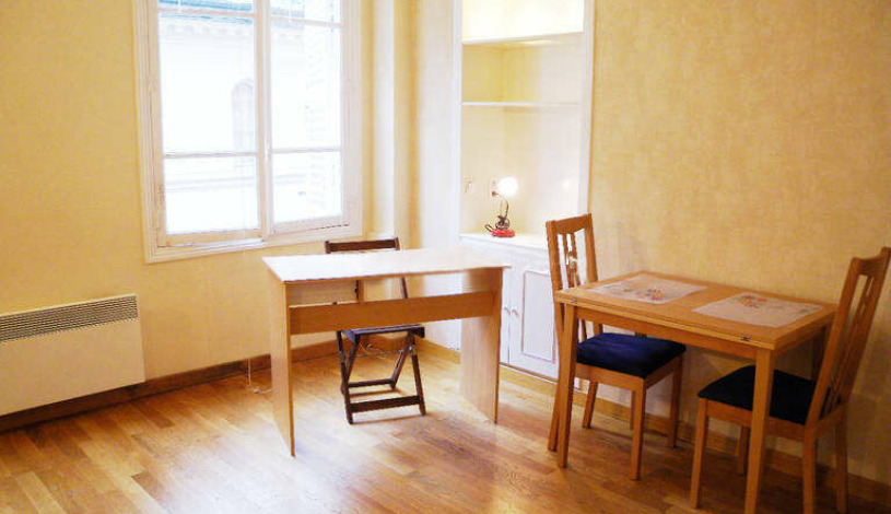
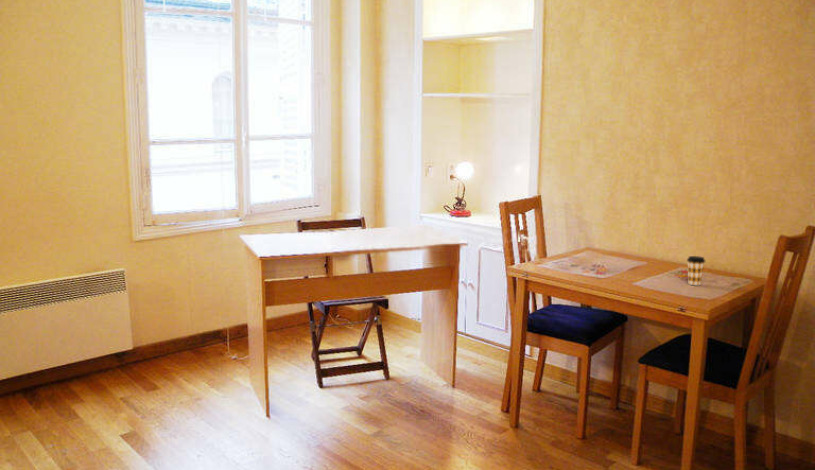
+ coffee cup [686,255,706,286]
